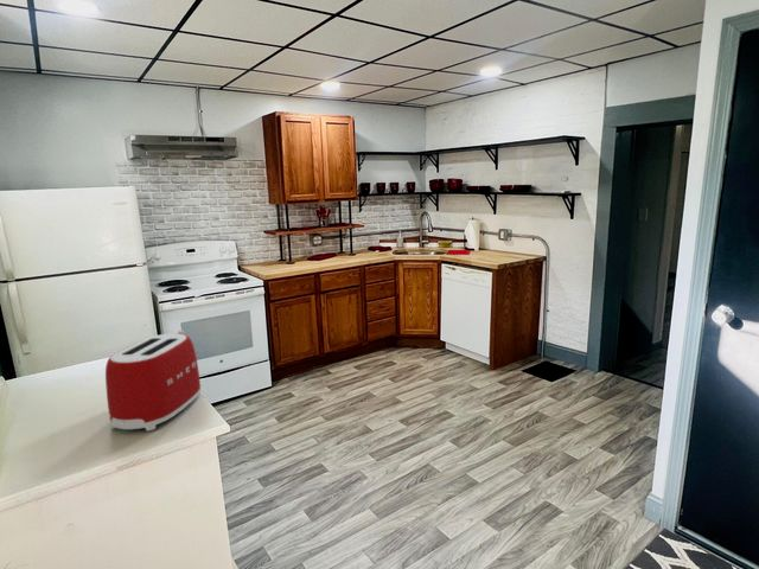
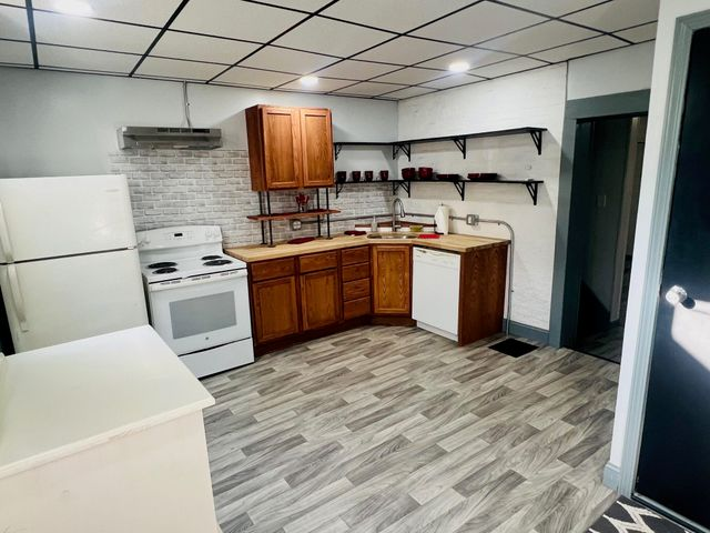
- toaster [104,330,202,431]
